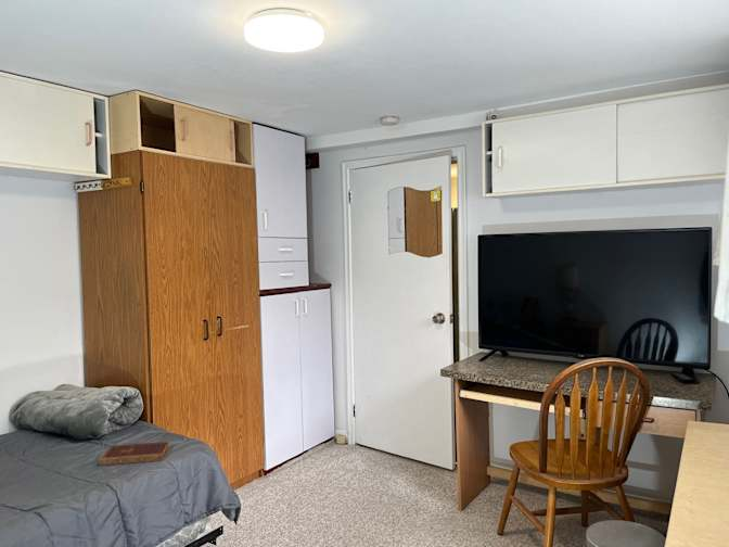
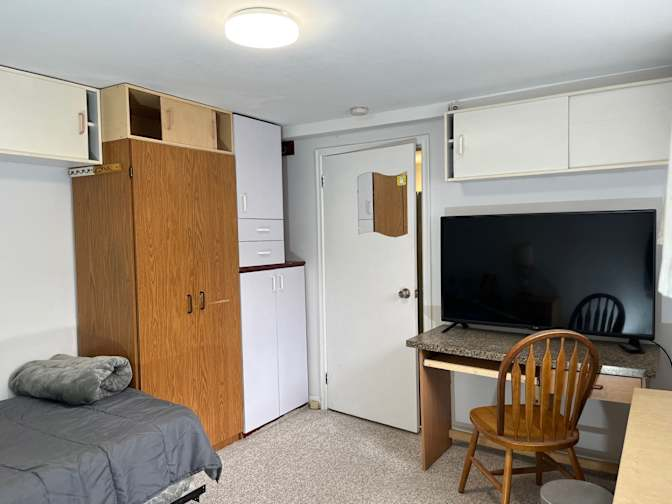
- notebook [98,441,171,467]
